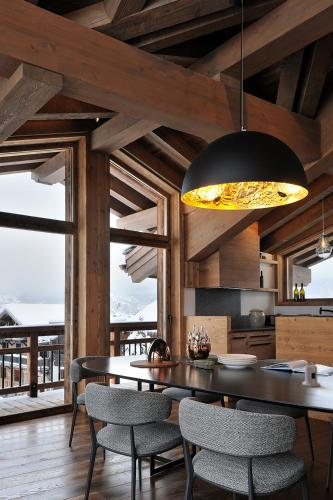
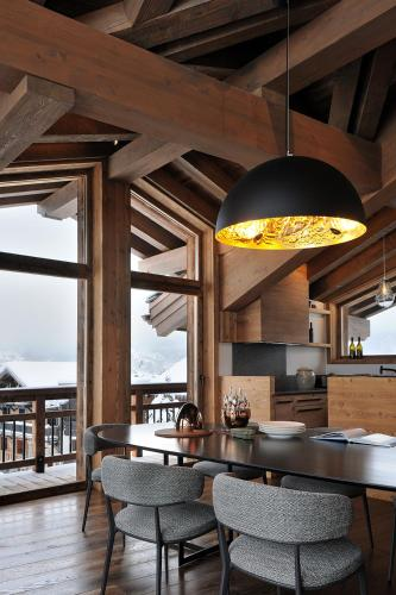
- candle [302,362,322,388]
